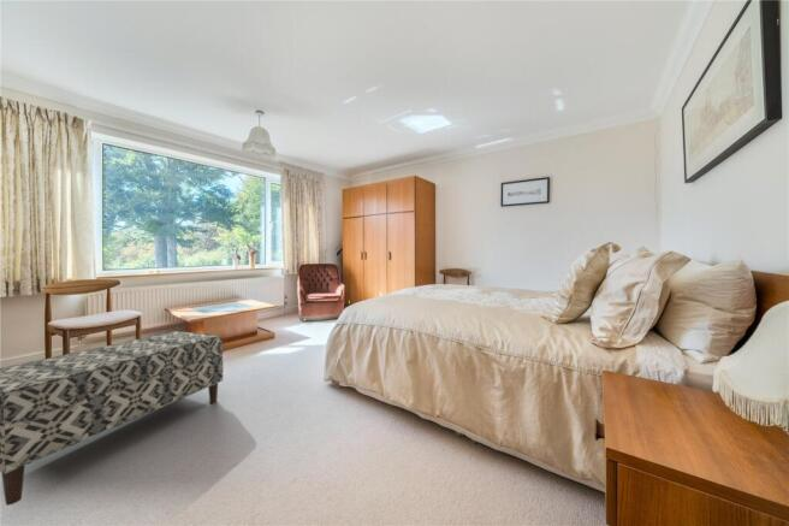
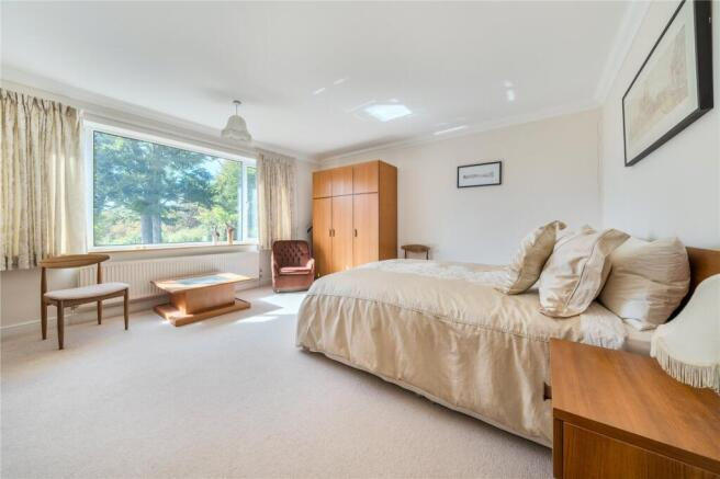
- bench [0,330,224,507]
